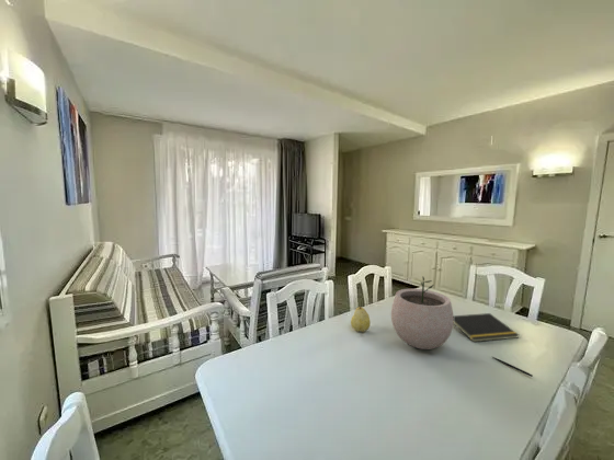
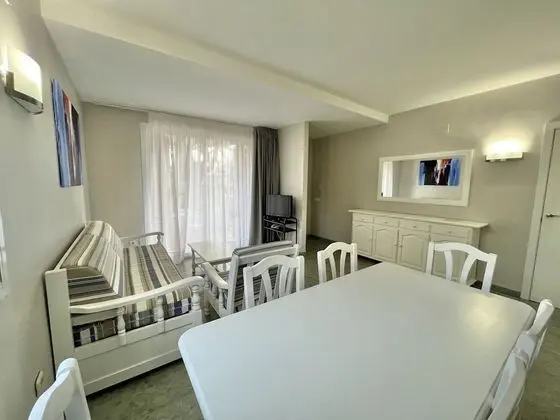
- notepad [453,312,520,343]
- fruit [350,306,372,333]
- plant pot [390,275,454,350]
- pen [491,356,534,378]
